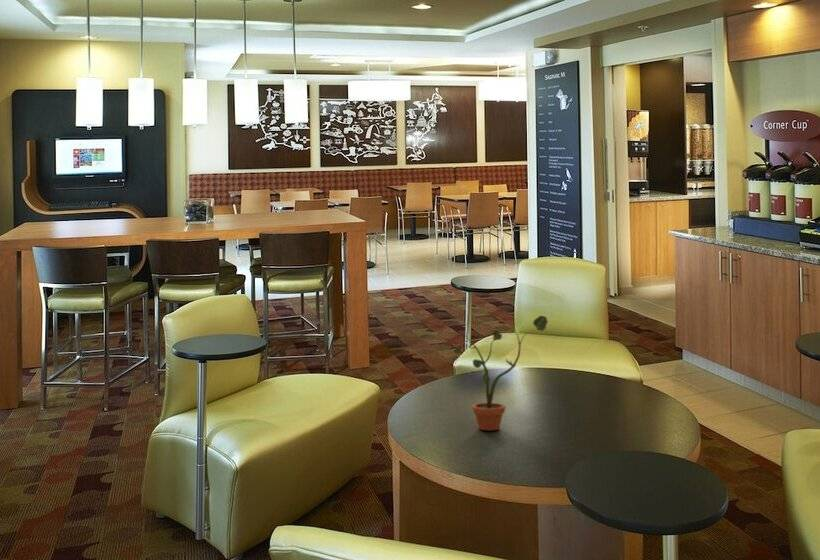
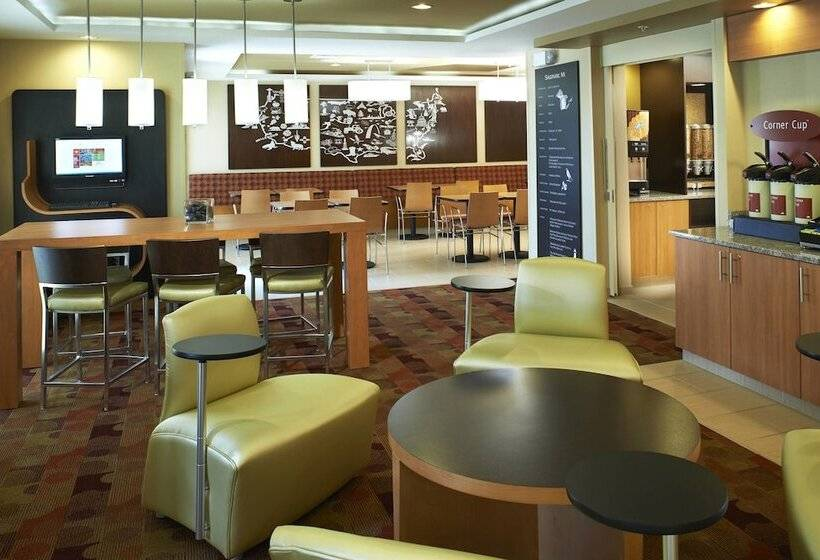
- potted plant [454,315,549,431]
